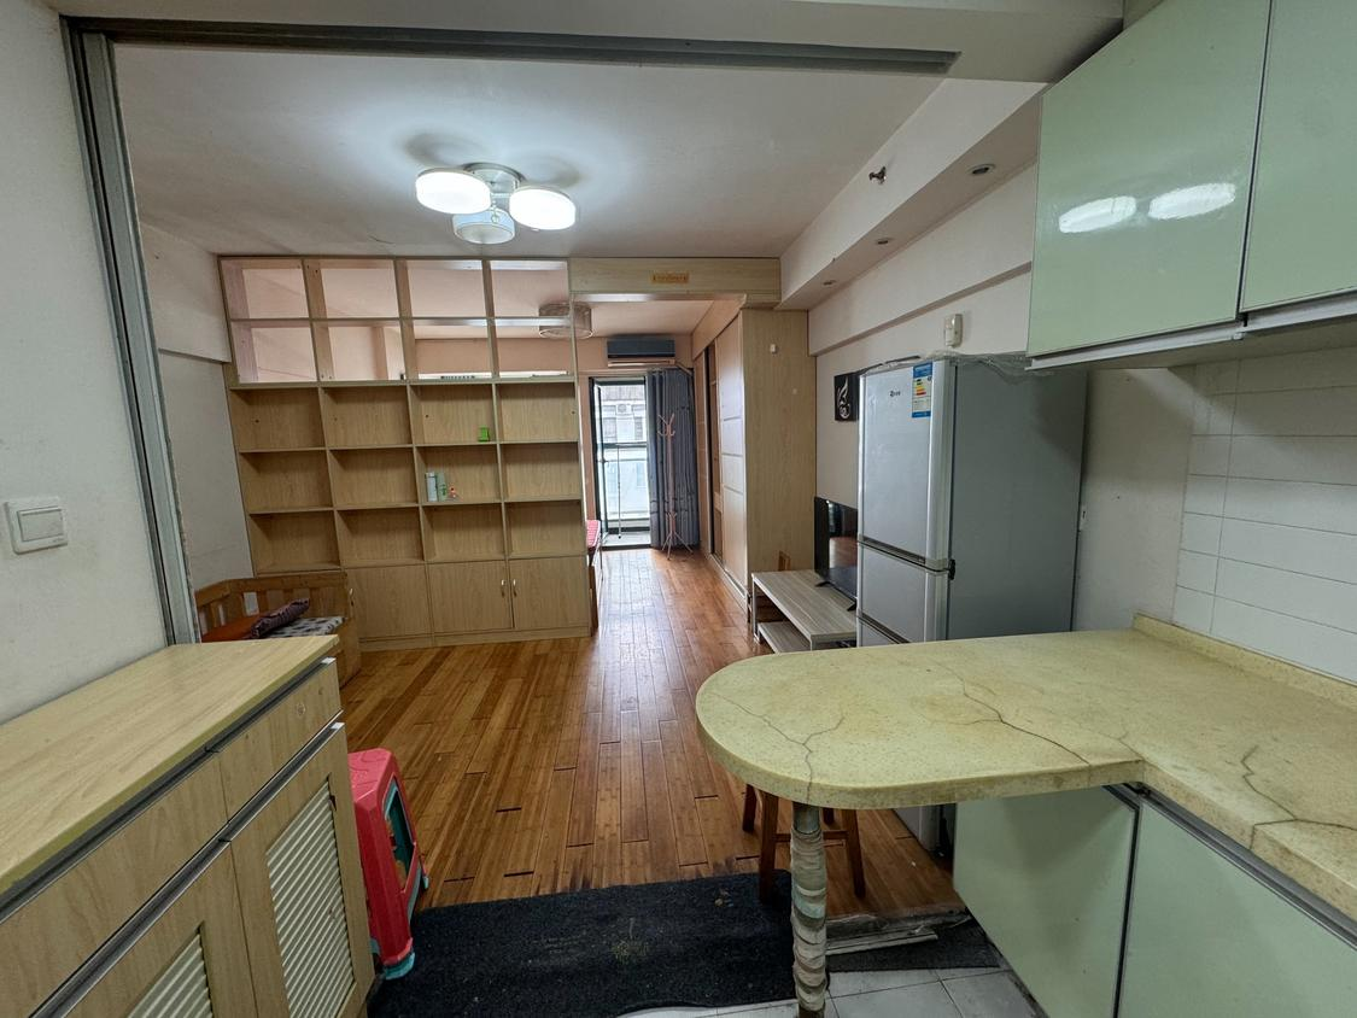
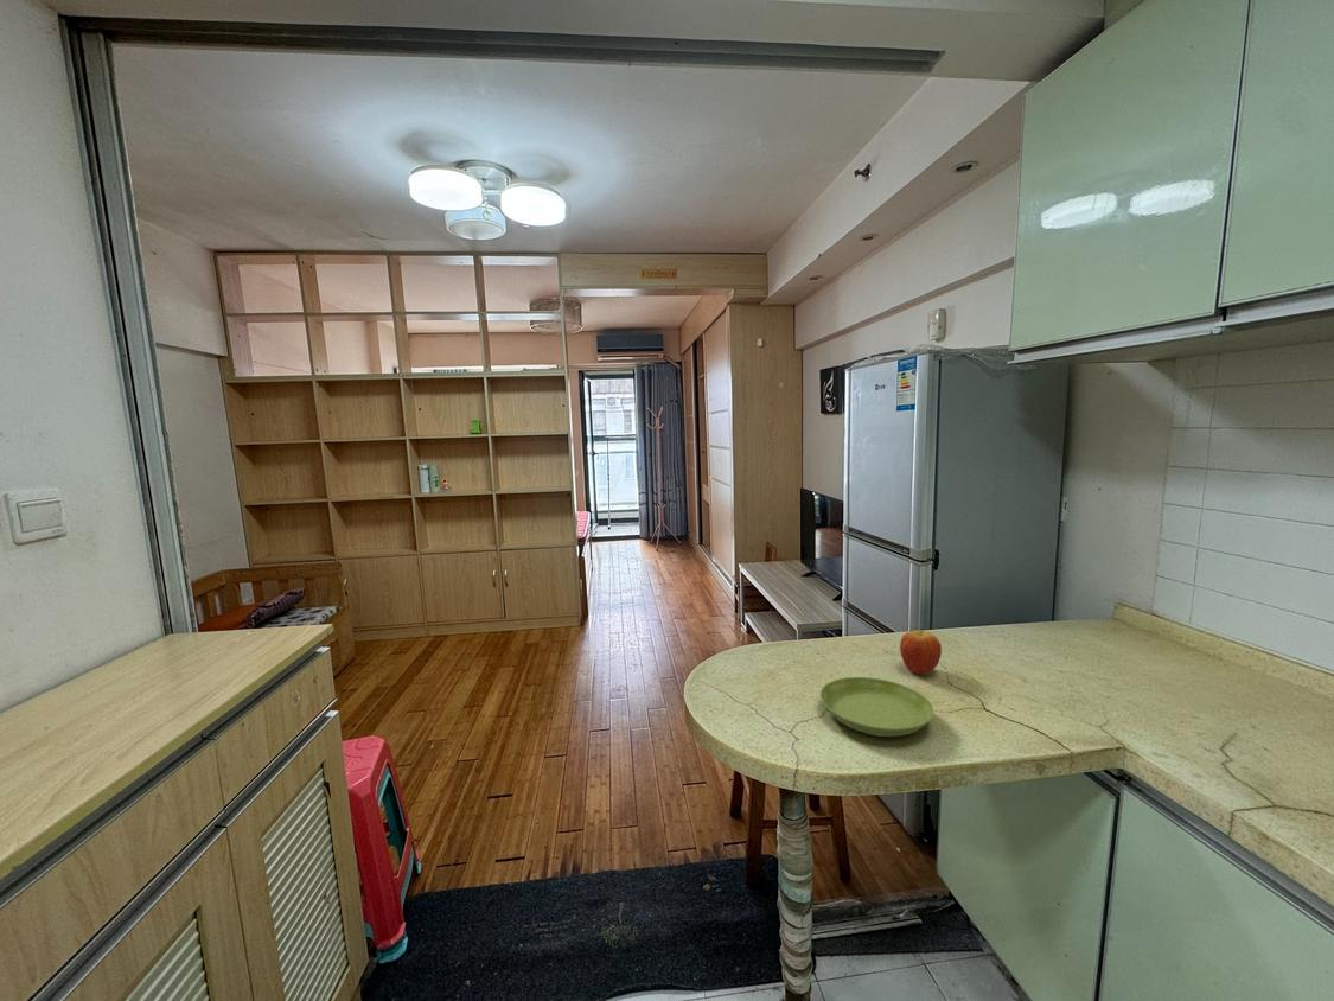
+ fruit [899,629,943,676]
+ saucer [819,676,934,738]
